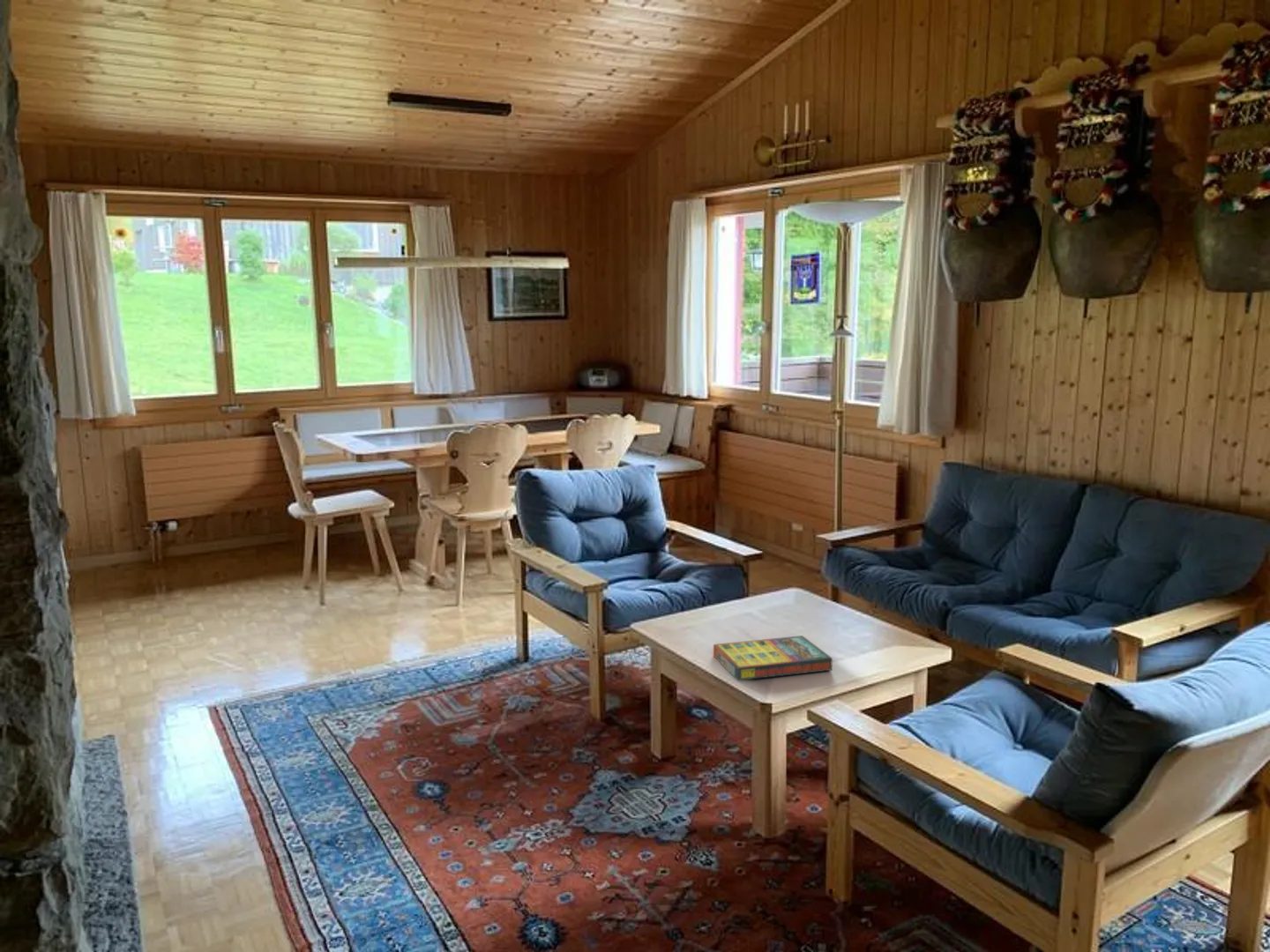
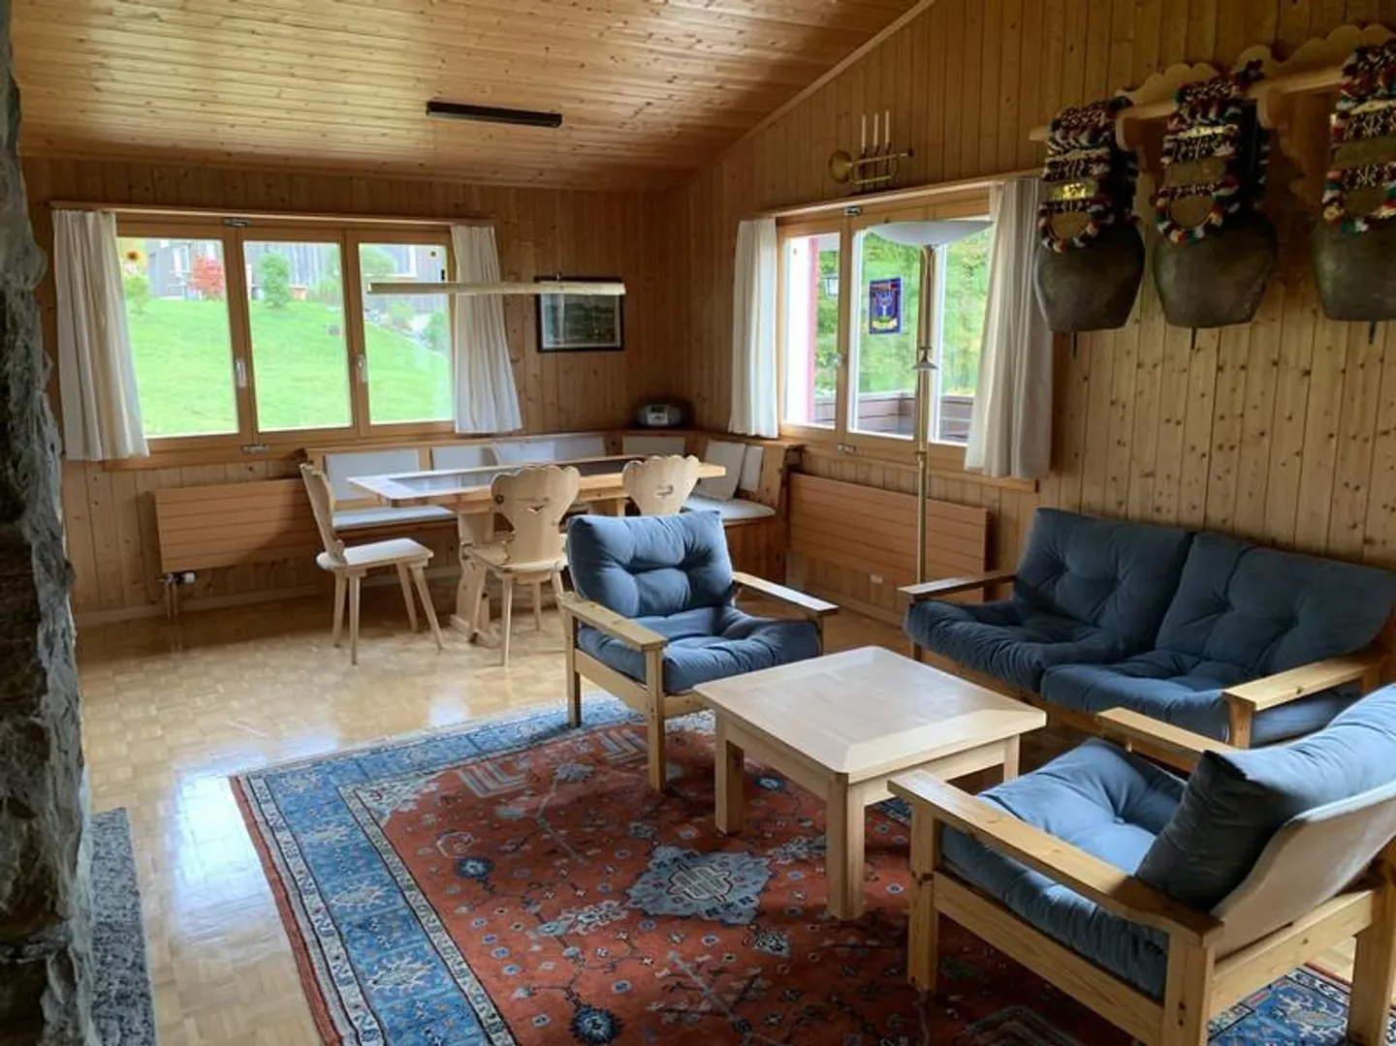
- game compilation box [713,635,833,681]
